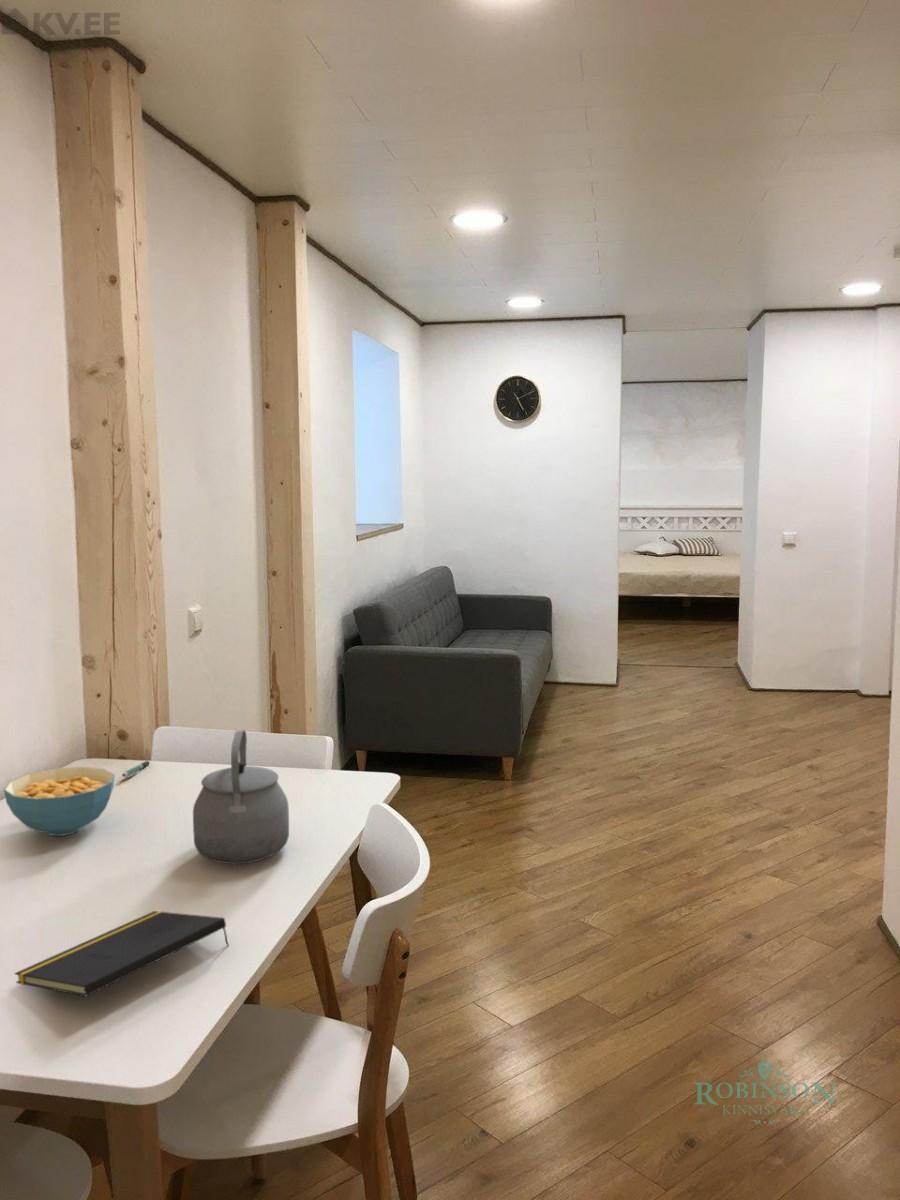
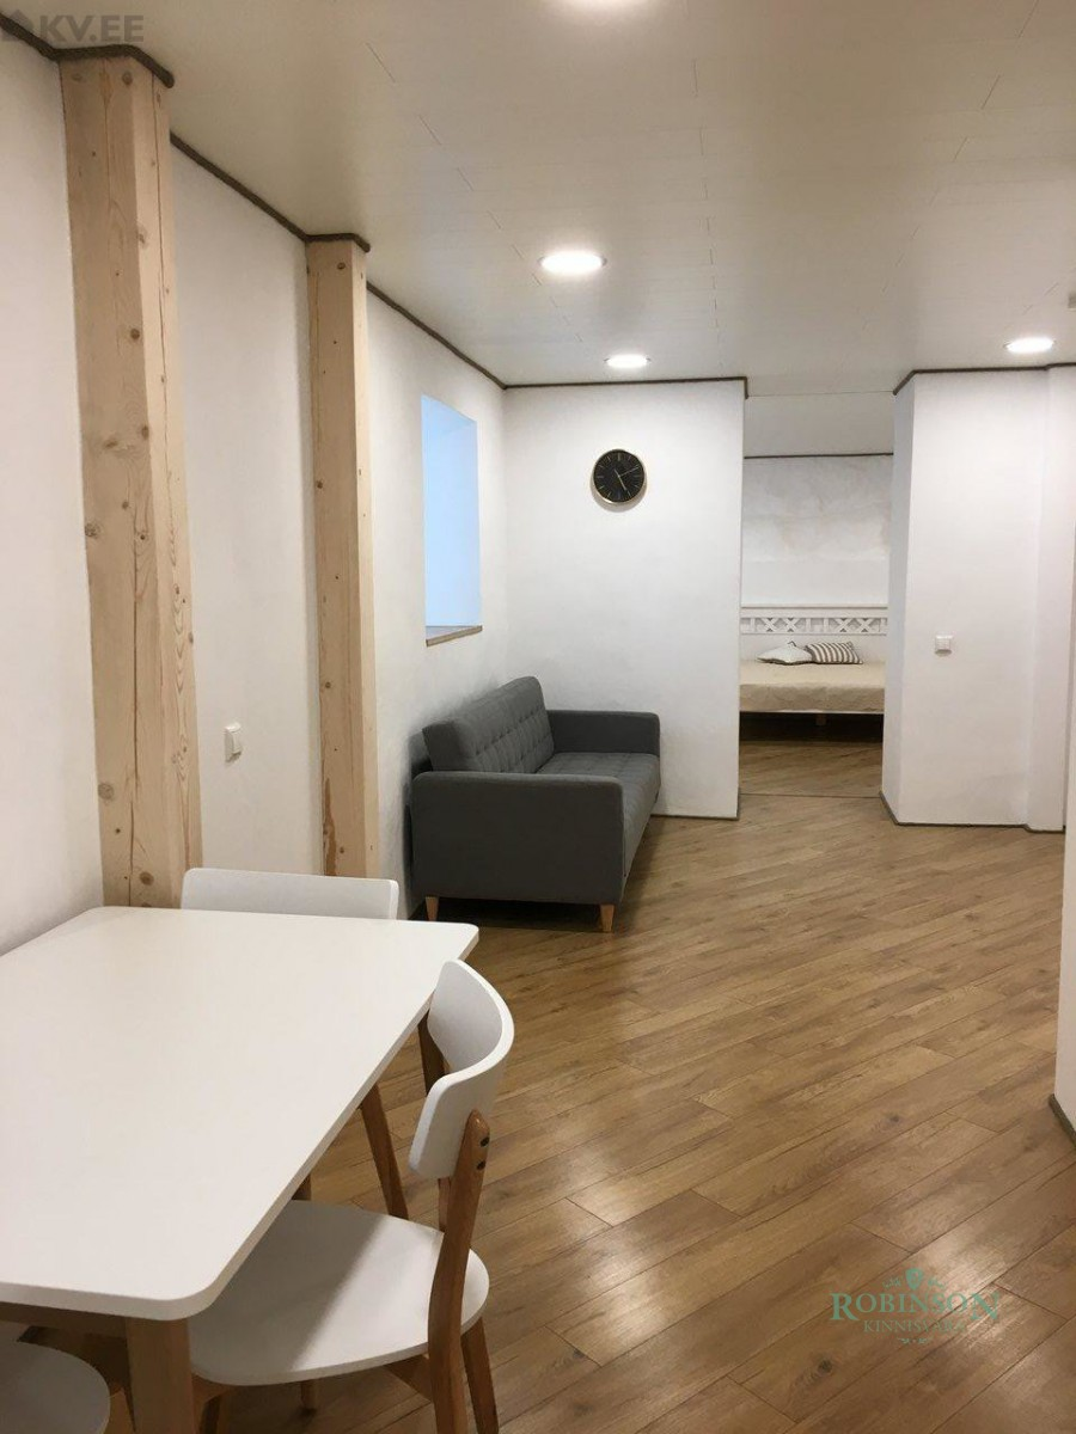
- cereal bowl [3,766,116,837]
- tea kettle [192,729,290,865]
- notepad [14,910,230,998]
- pen [121,760,152,778]
